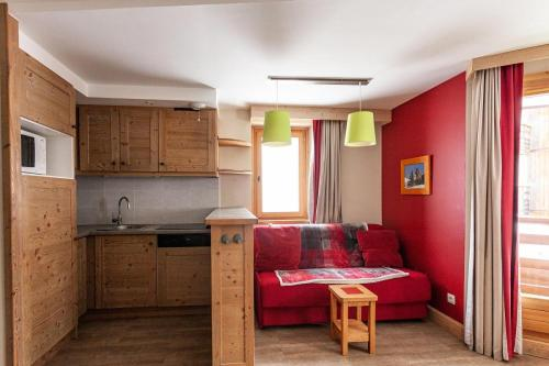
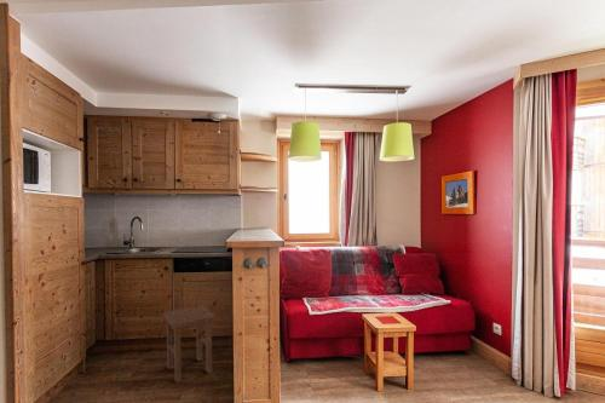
+ stool [162,304,217,384]
